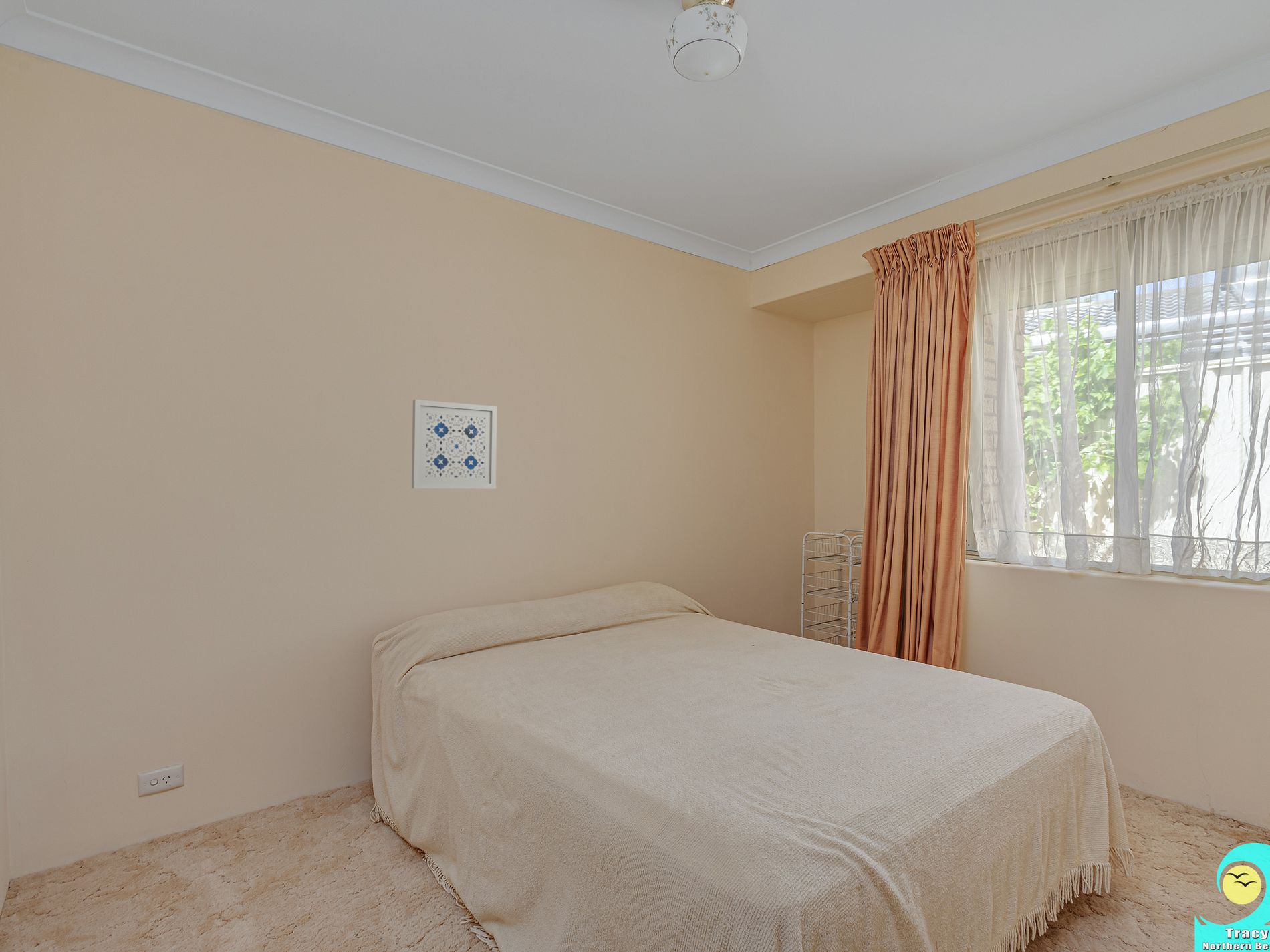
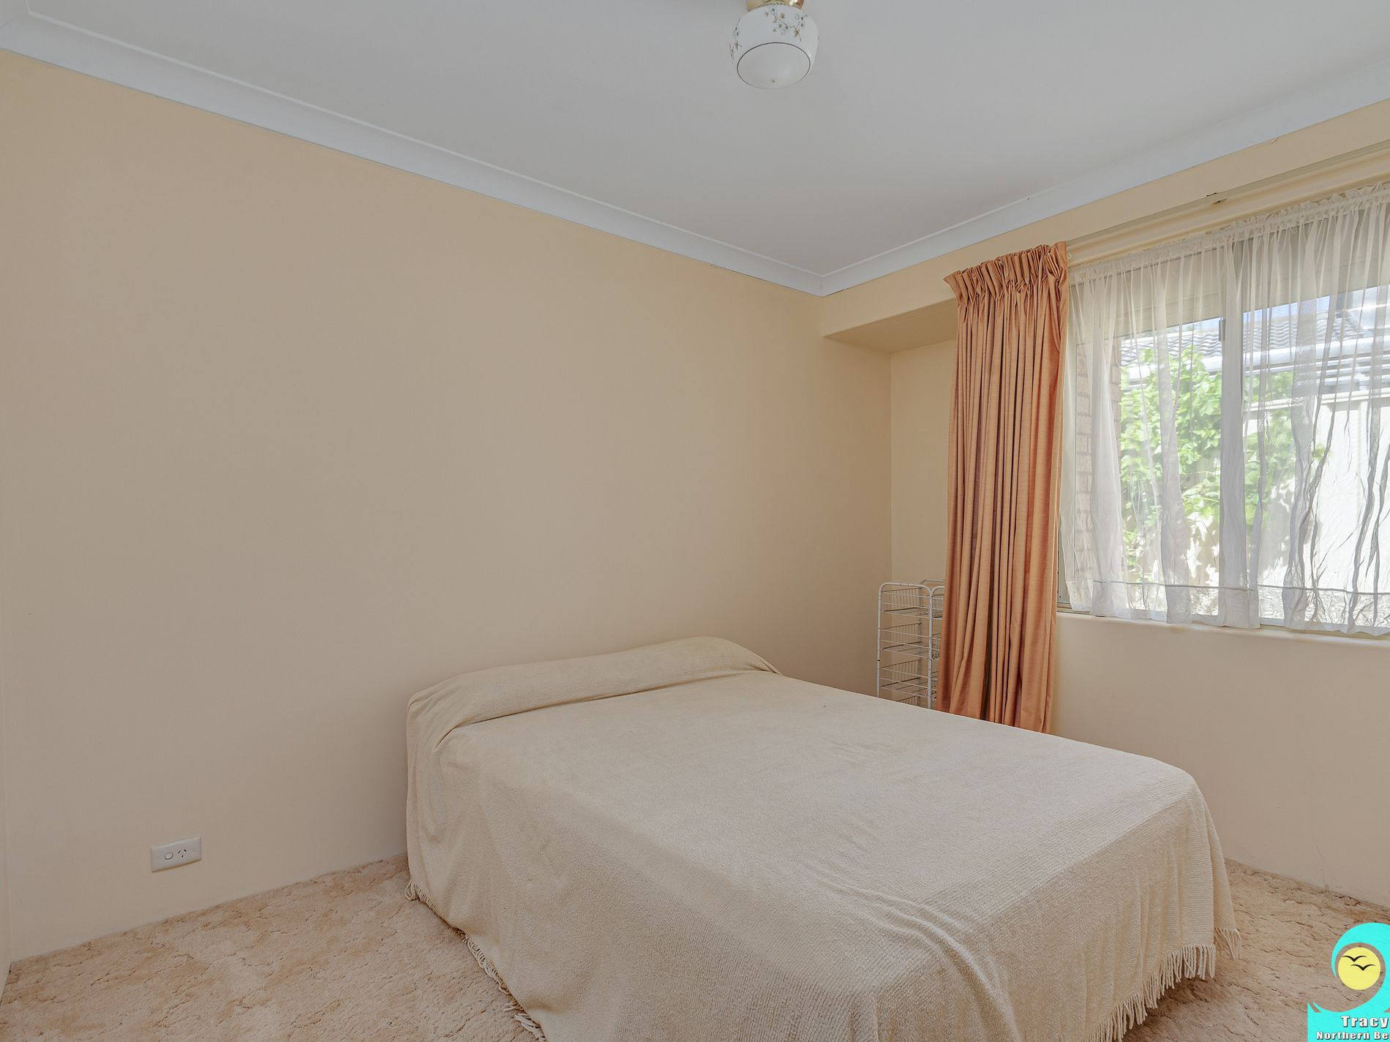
- wall art [411,399,497,489]
